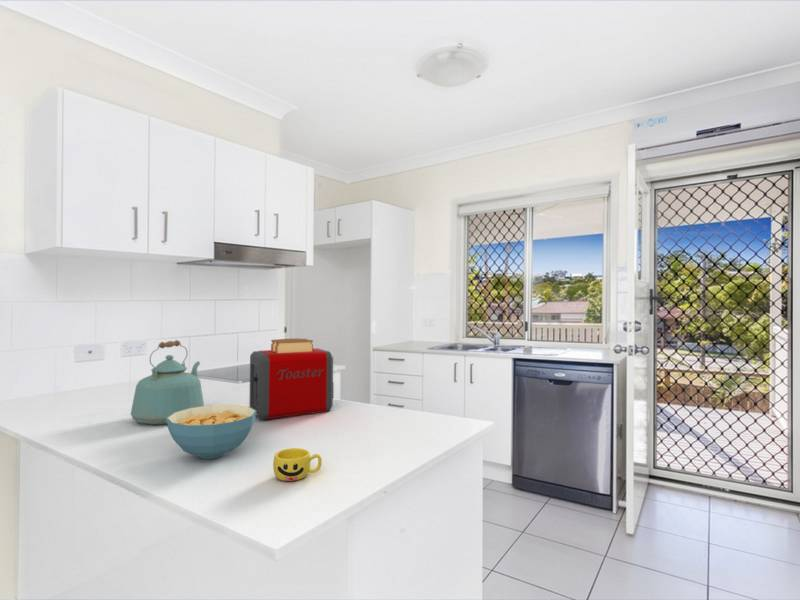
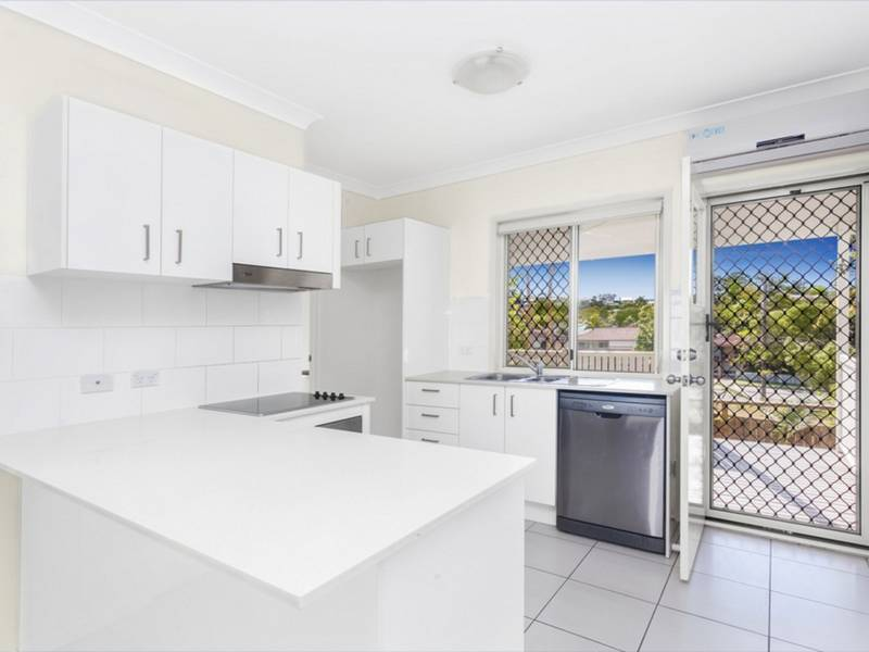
- kettle [130,339,205,426]
- cereal bowl [166,404,256,460]
- cup [272,447,323,482]
- toaster [248,338,334,420]
